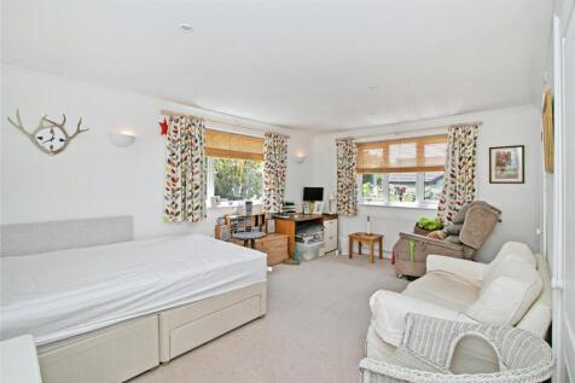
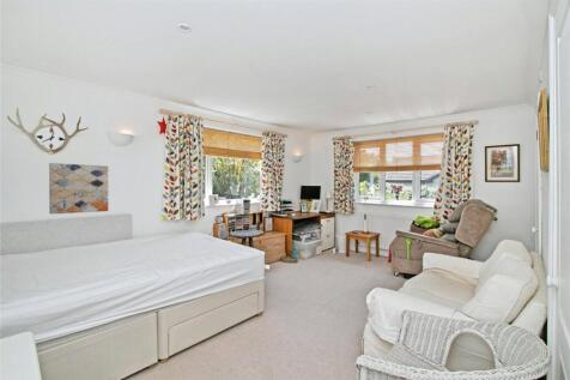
+ wall art [48,162,109,215]
